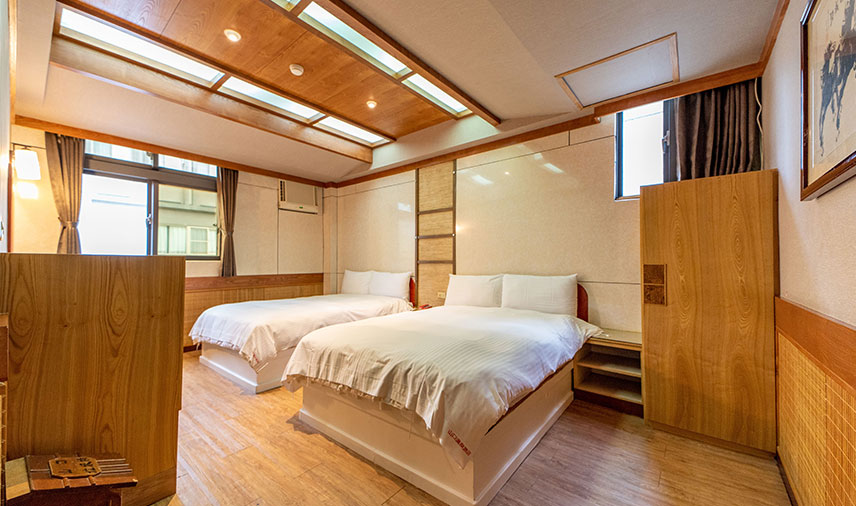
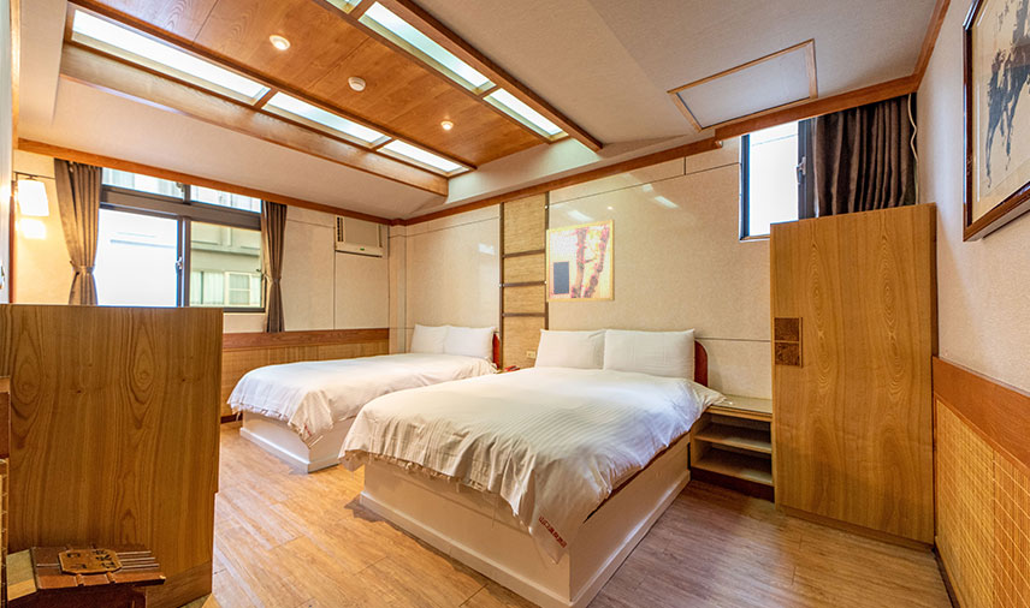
+ wall art [545,219,616,303]
